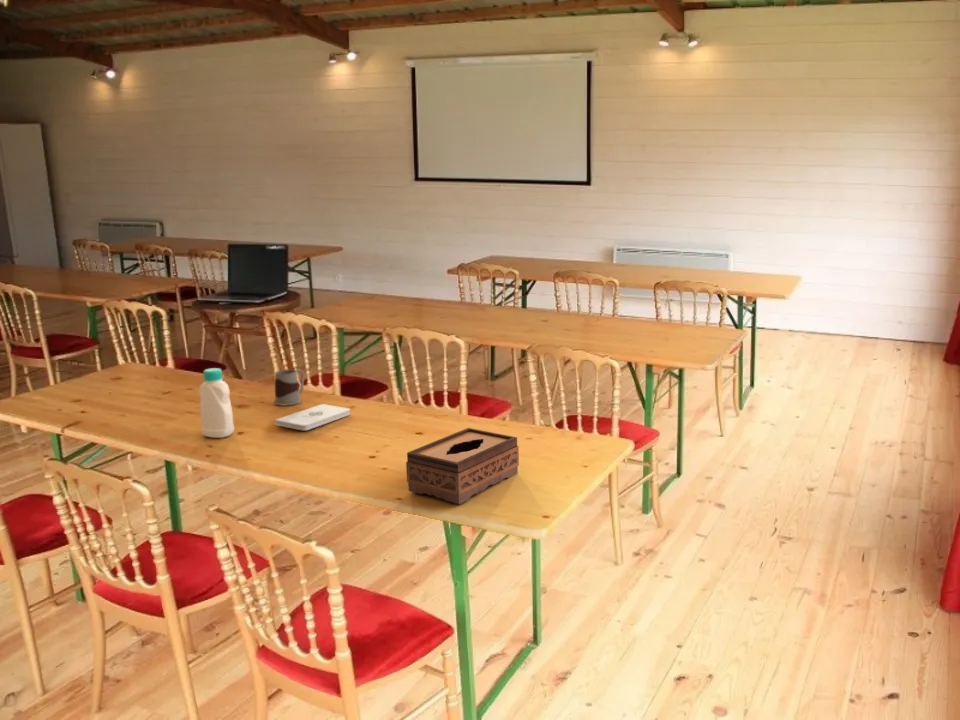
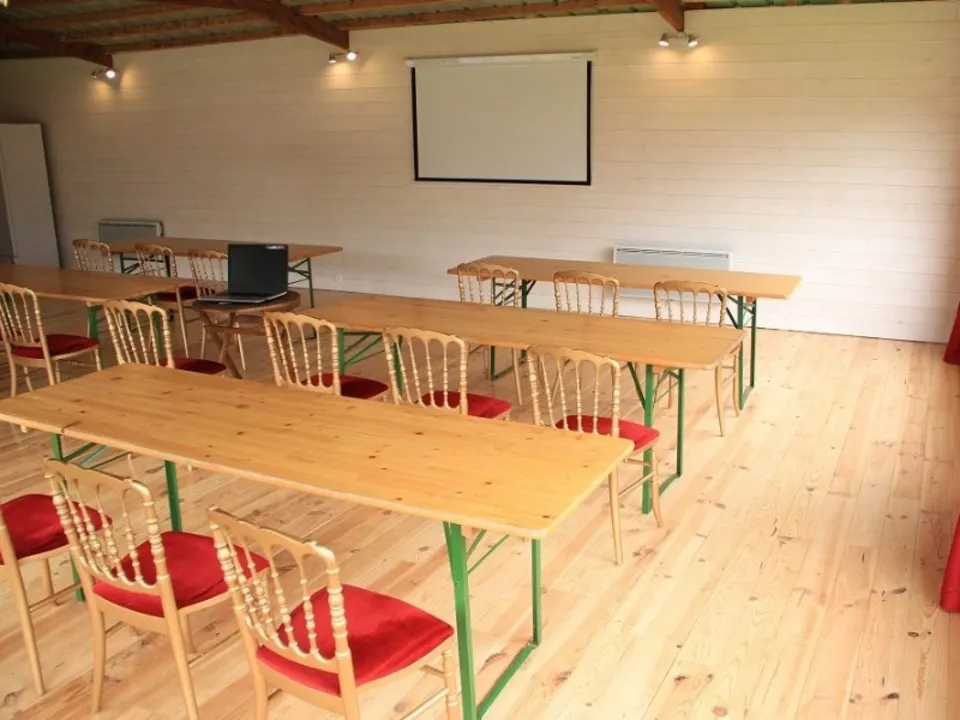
- tissue box [405,427,520,505]
- notepad [274,403,351,431]
- bottle [198,367,235,439]
- mug [273,368,305,406]
